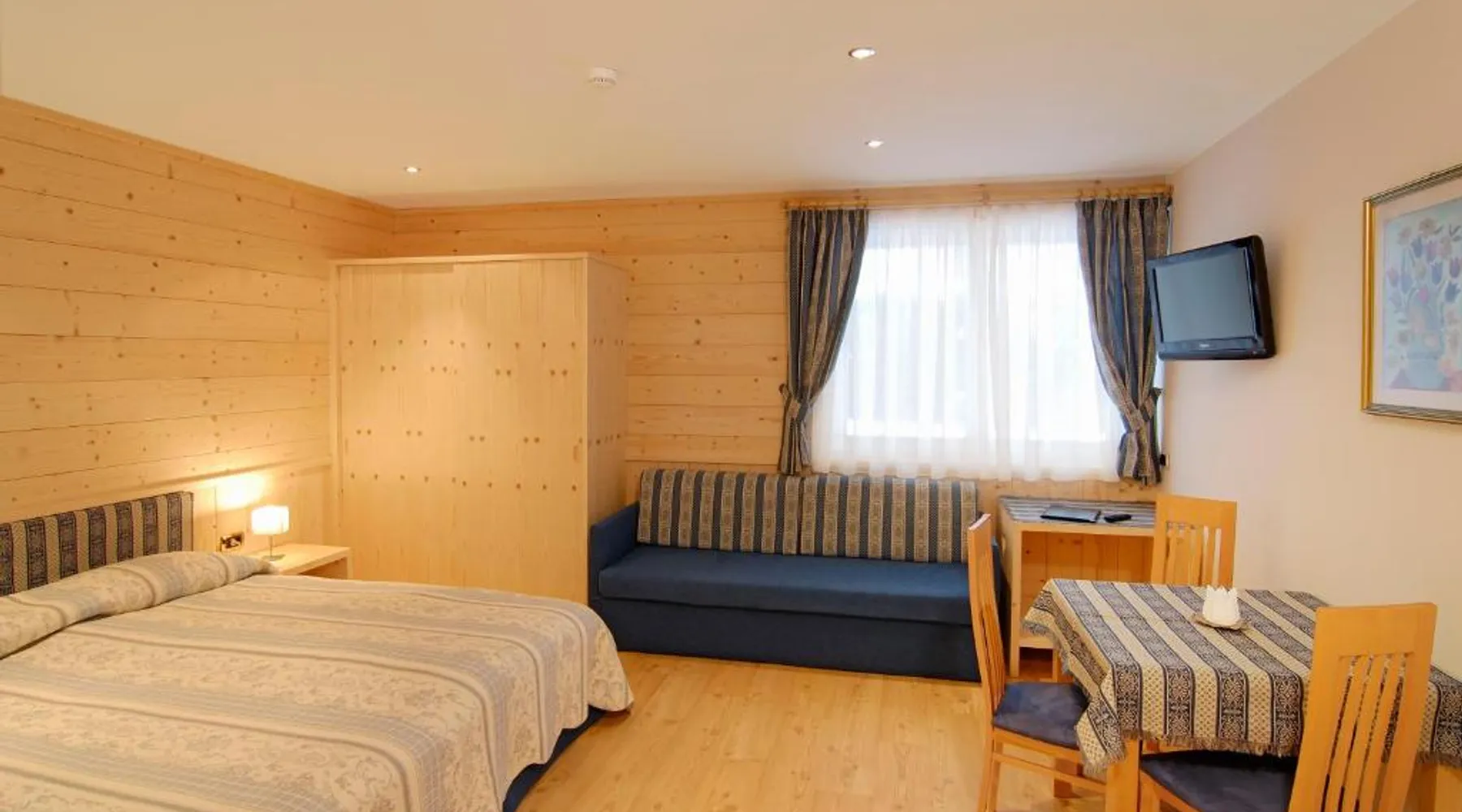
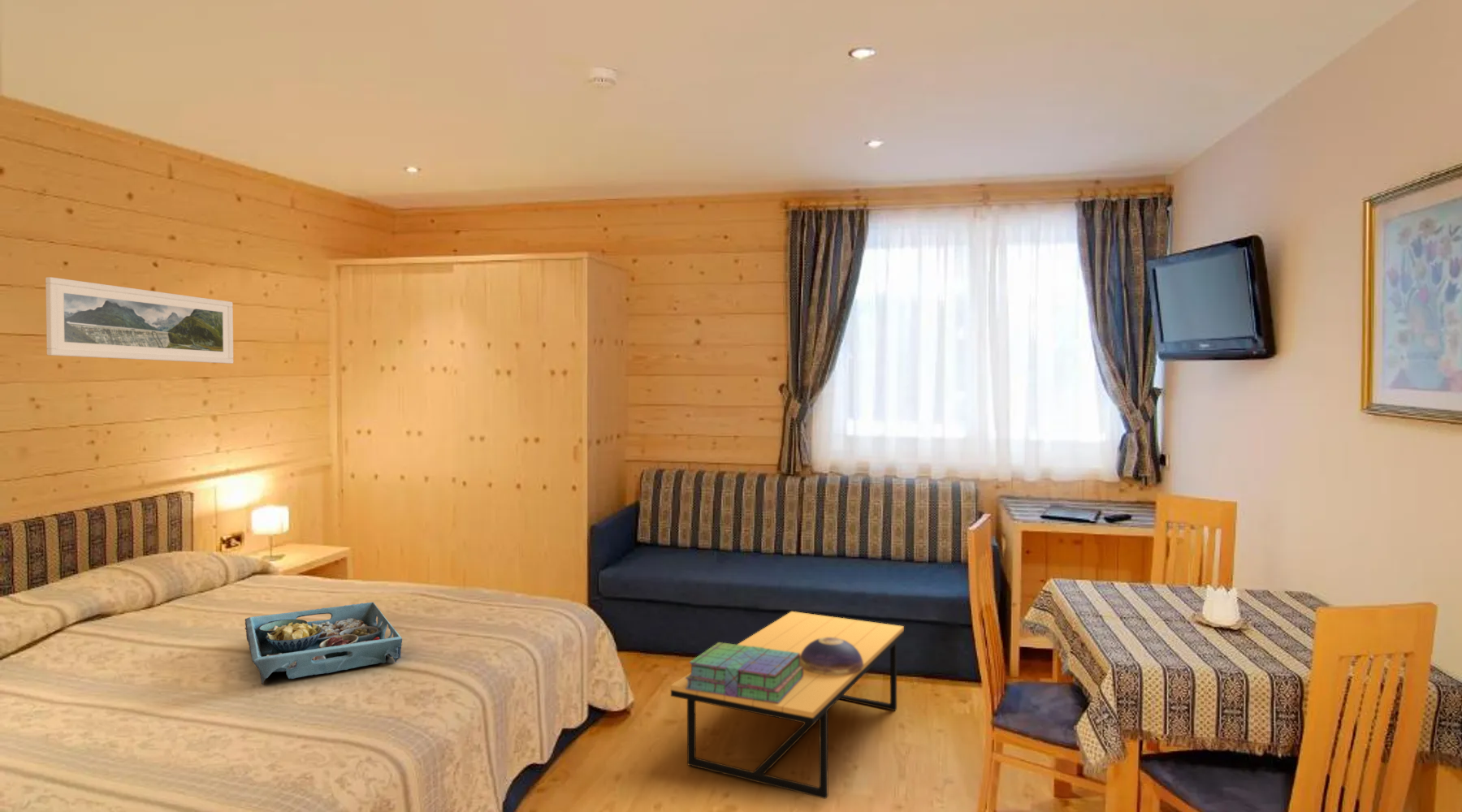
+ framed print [45,276,234,365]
+ stack of books [686,641,803,703]
+ serving tray [244,602,403,685]
+ coffee table [670,611,905,800]
+ decorative bowl [800,637,863,676]
